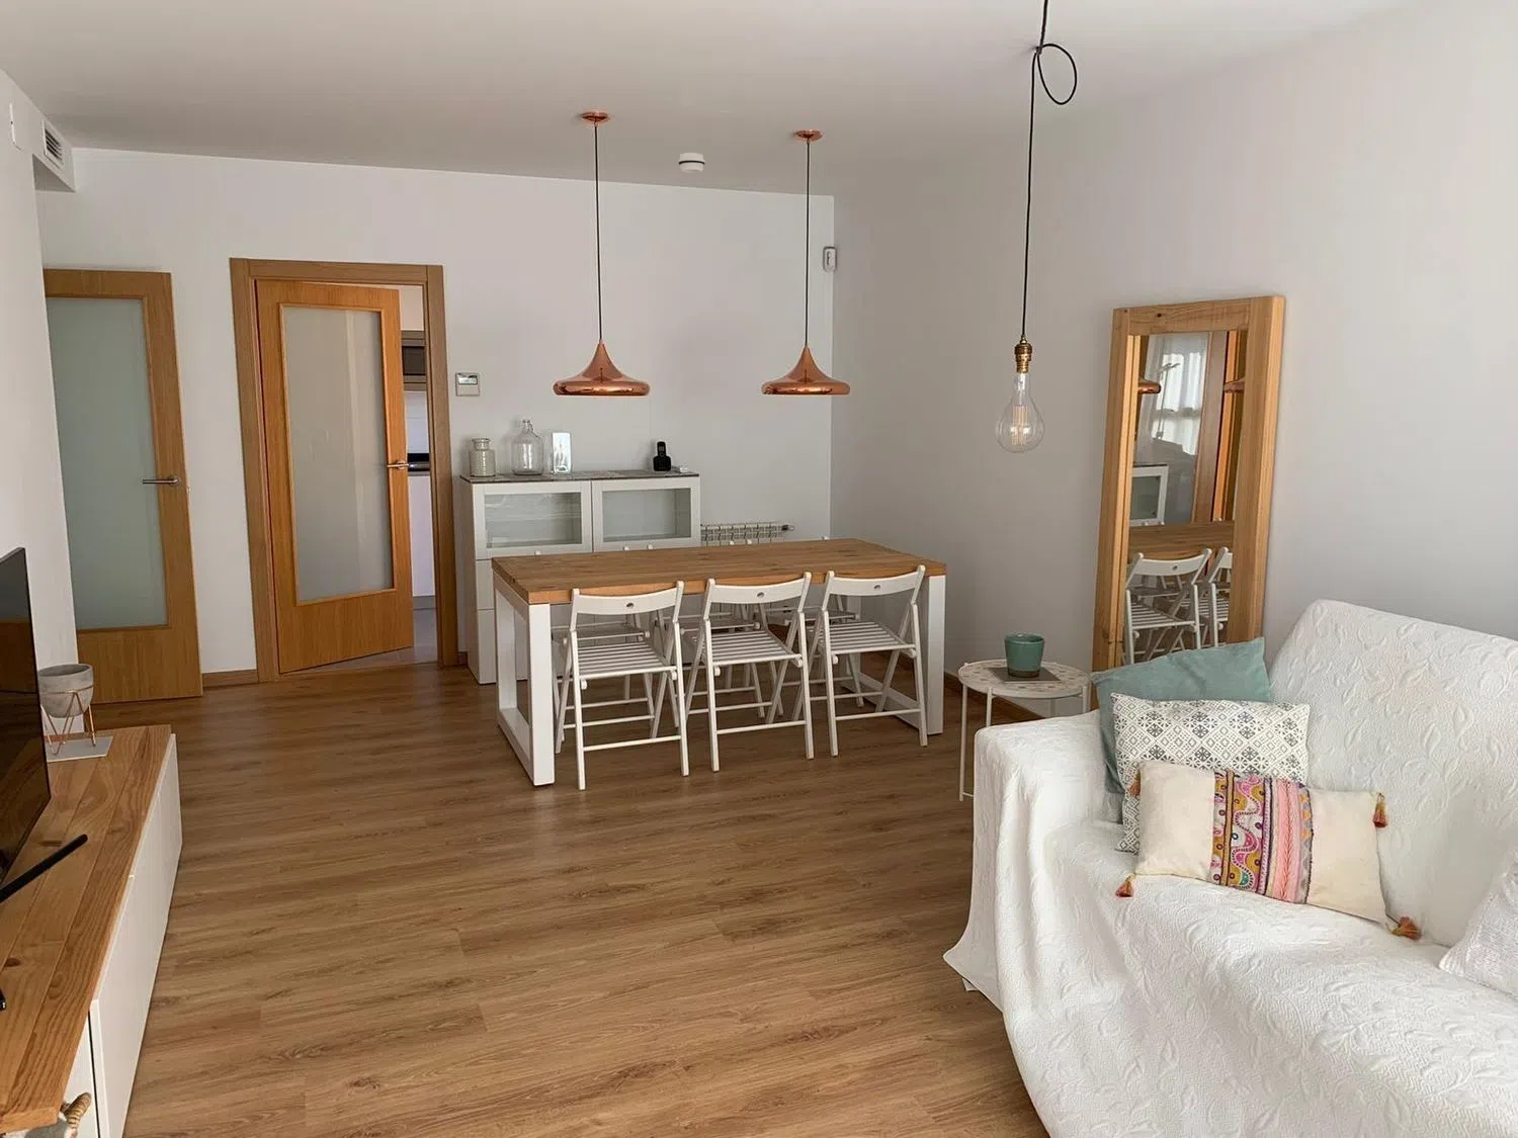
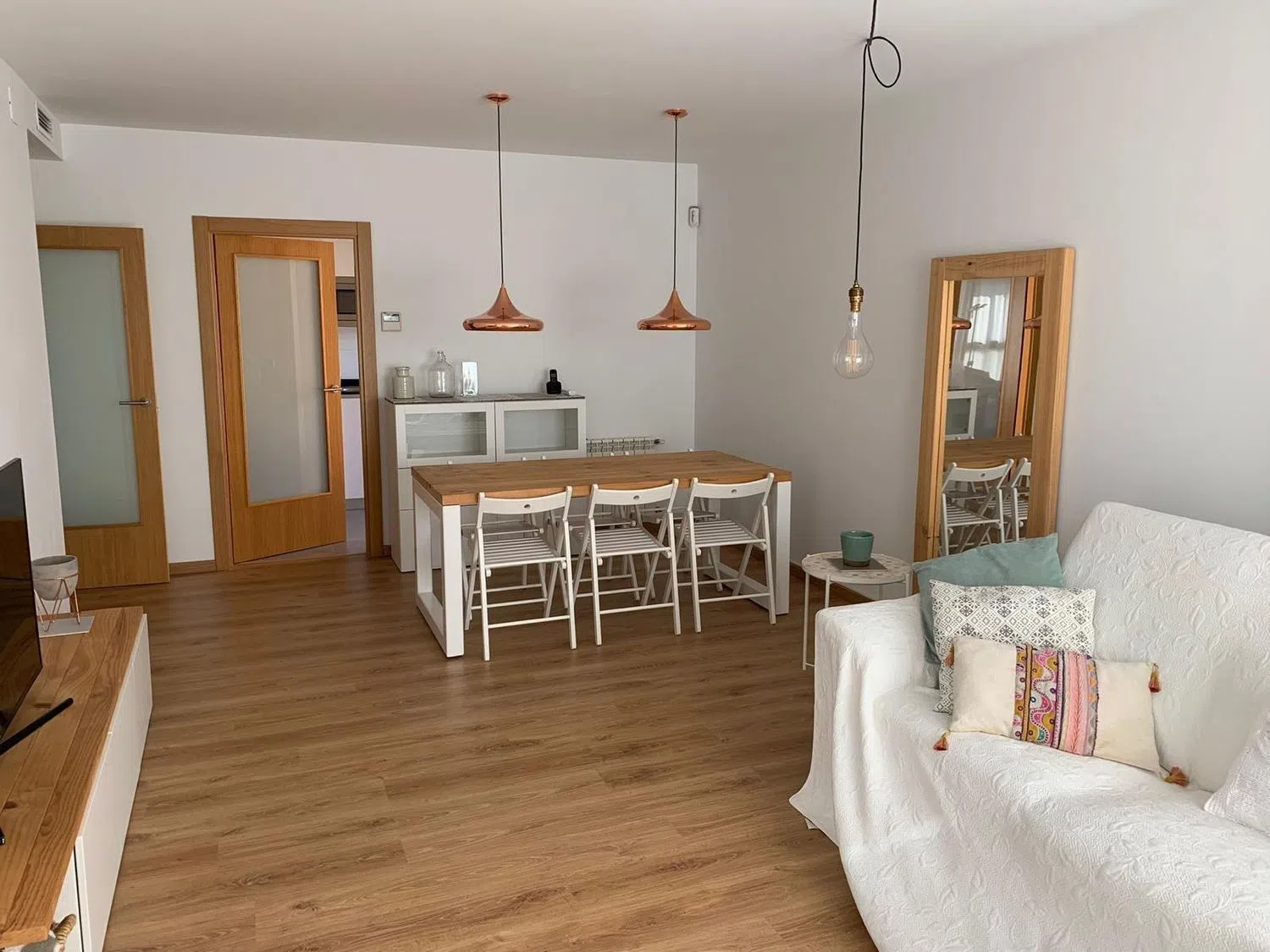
- smoke detector [677,152,706,175]
